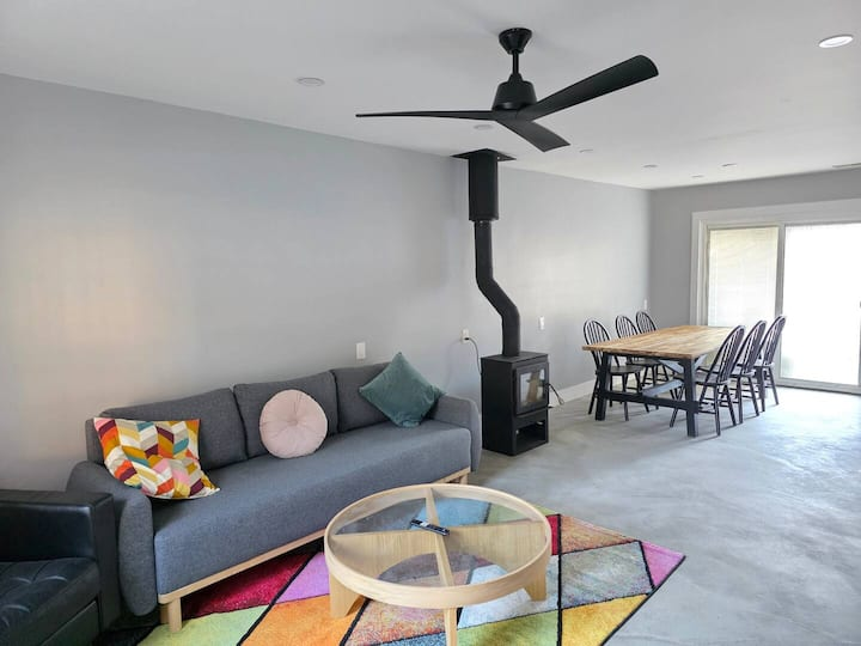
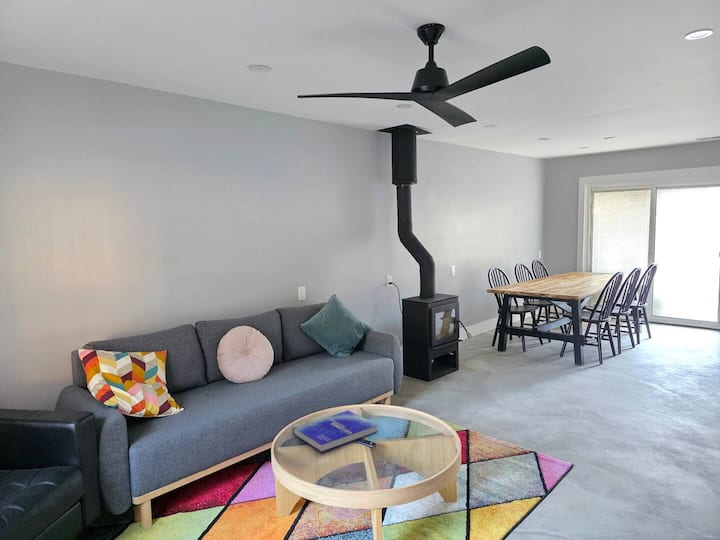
+ book [292,410,379,453]
